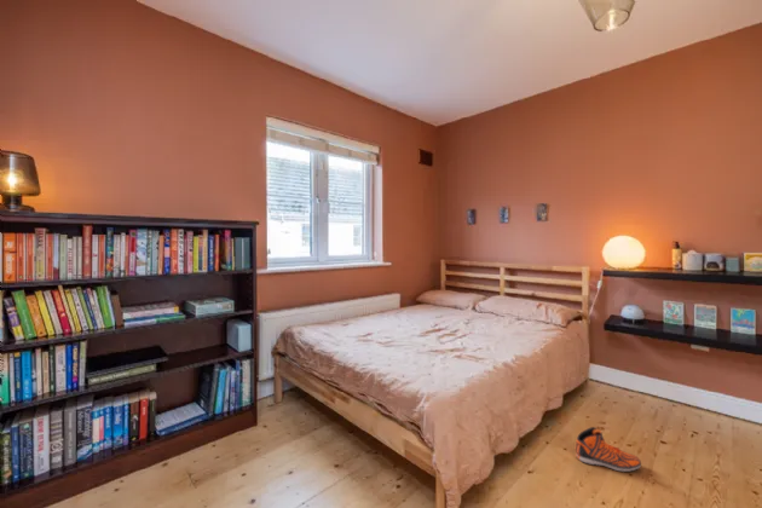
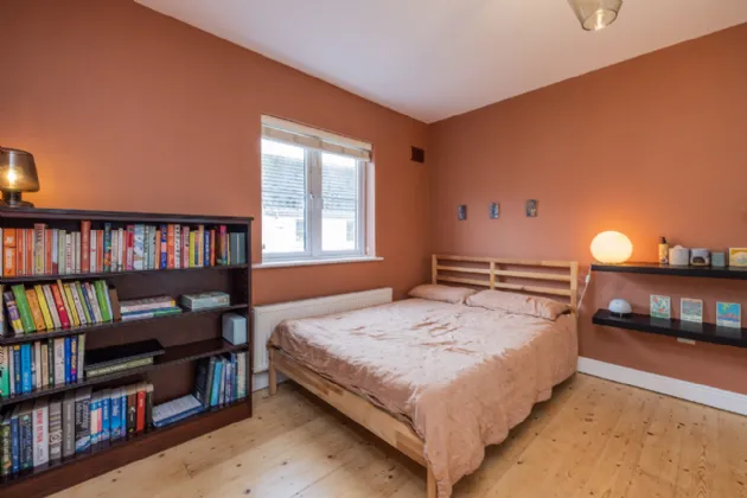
- sneaker [575,426,642,473]
